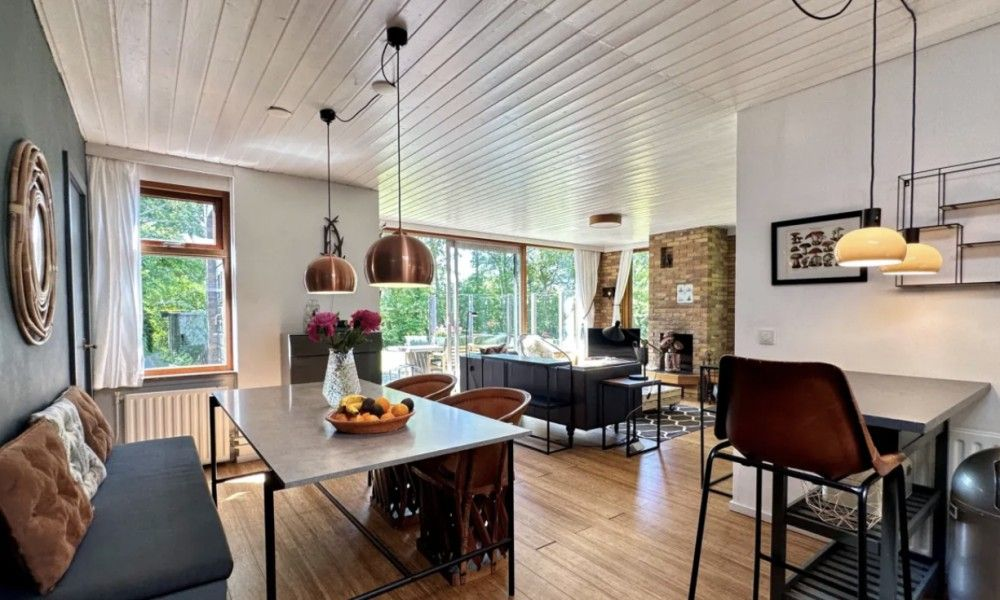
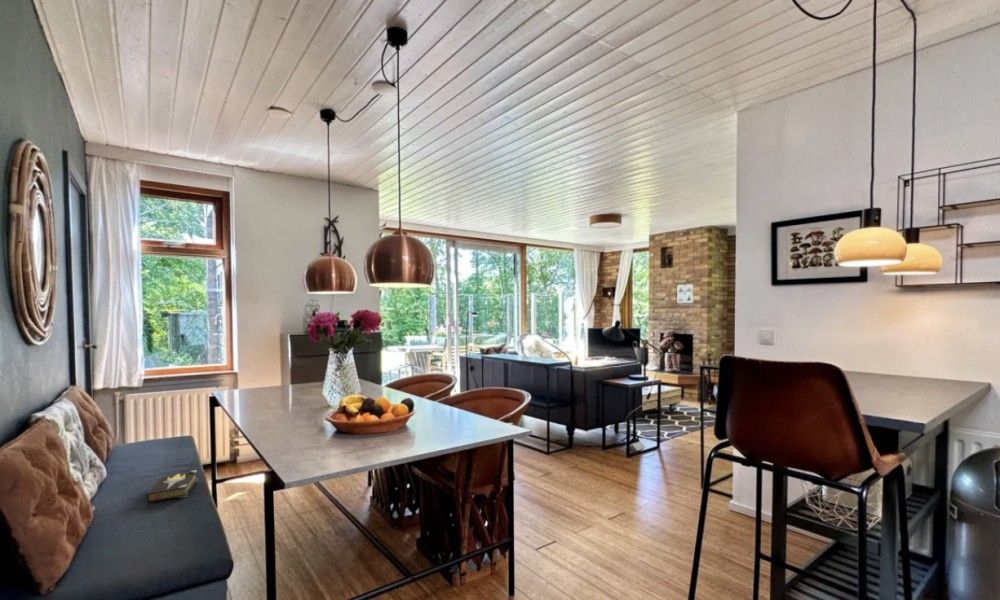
+ hardback book [145,469,199,503]
